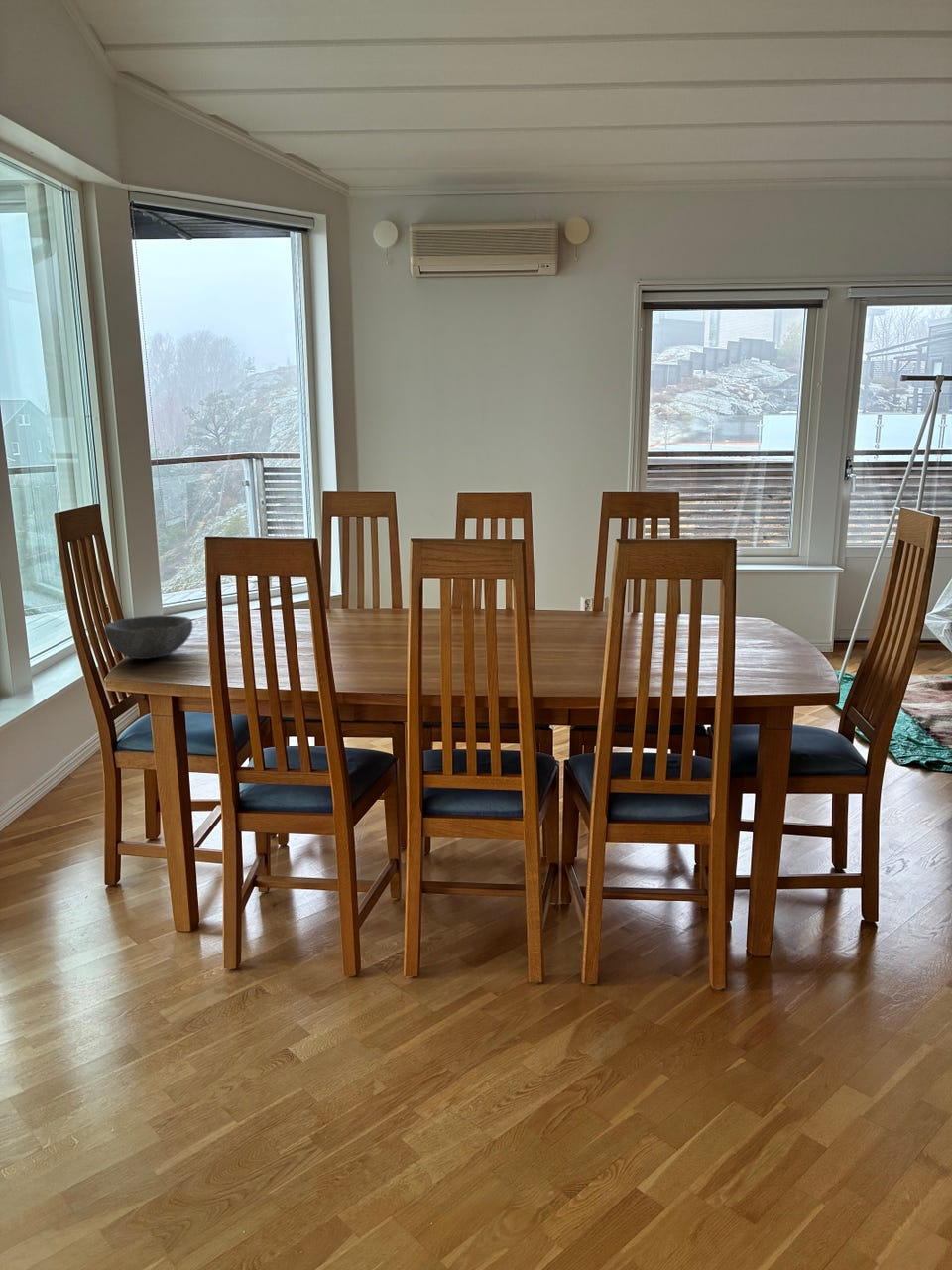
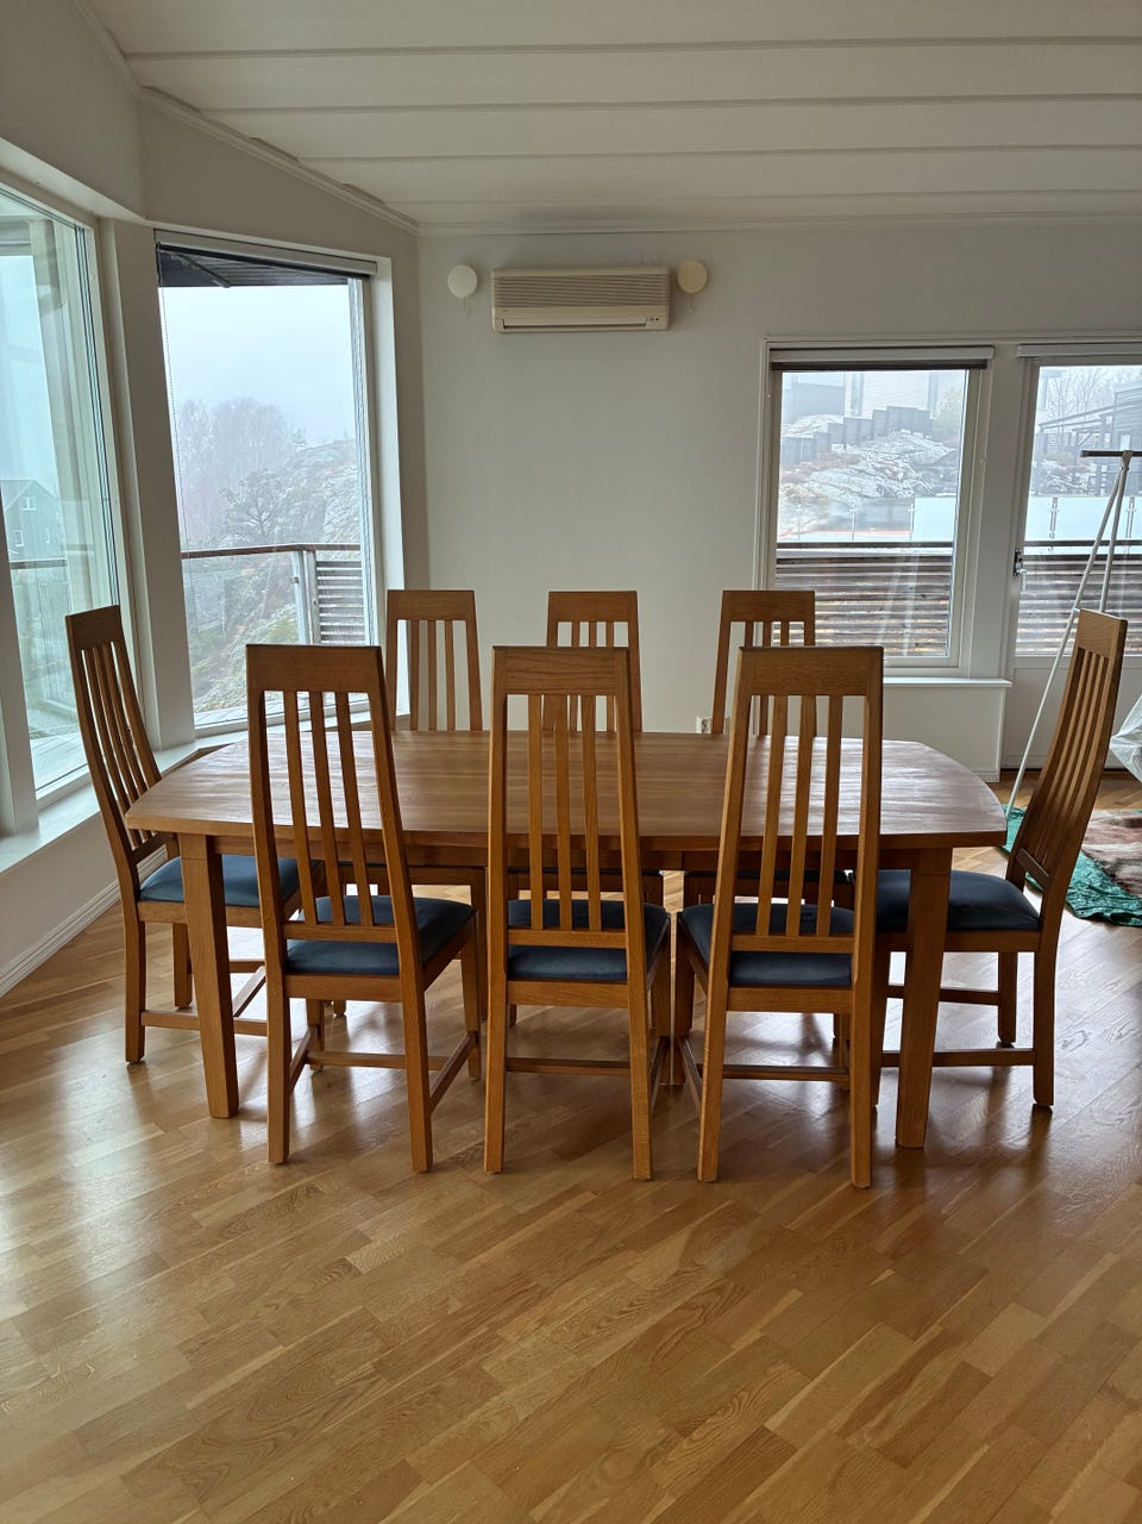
- bowl [104,615,193,660]
